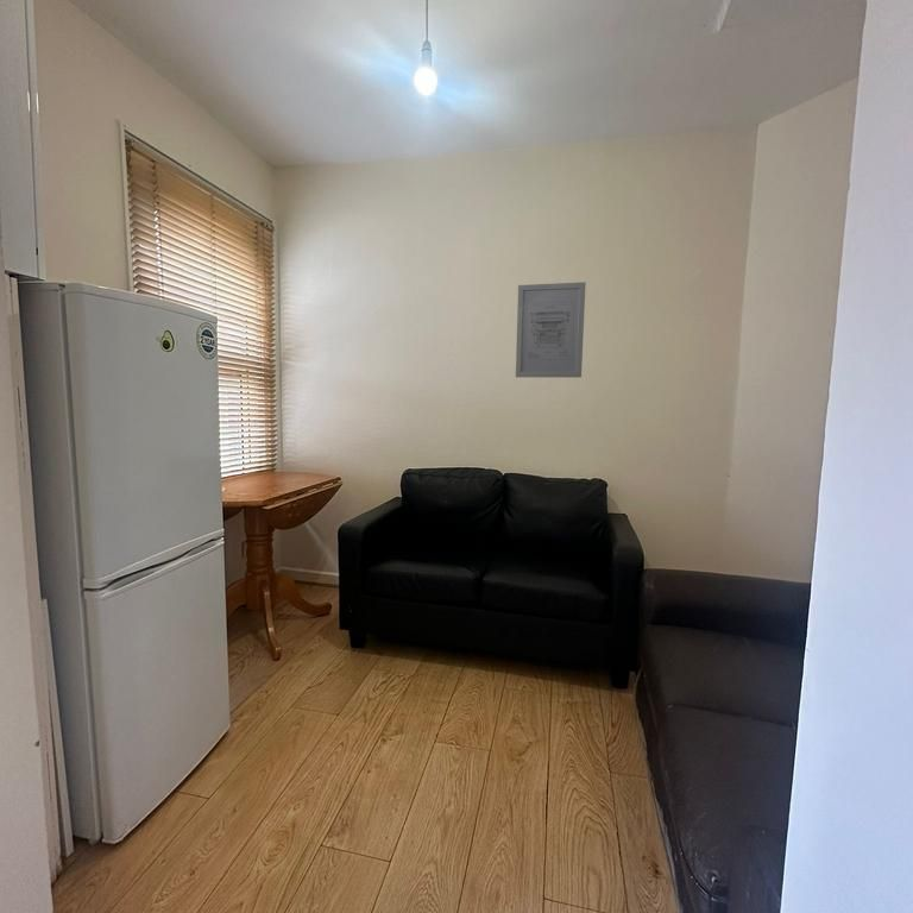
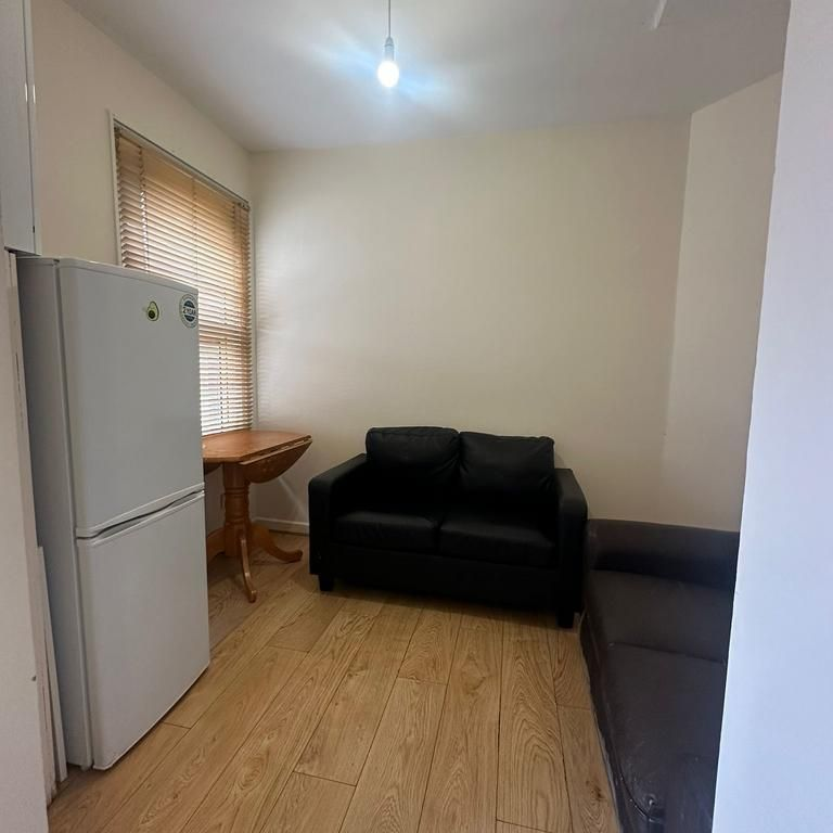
- wall art [515,281,587,378]
